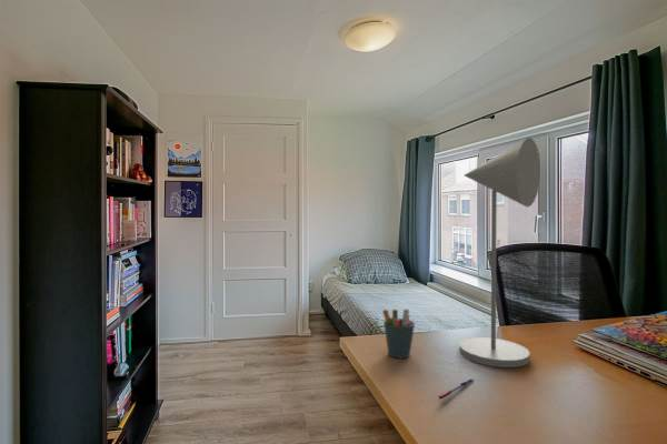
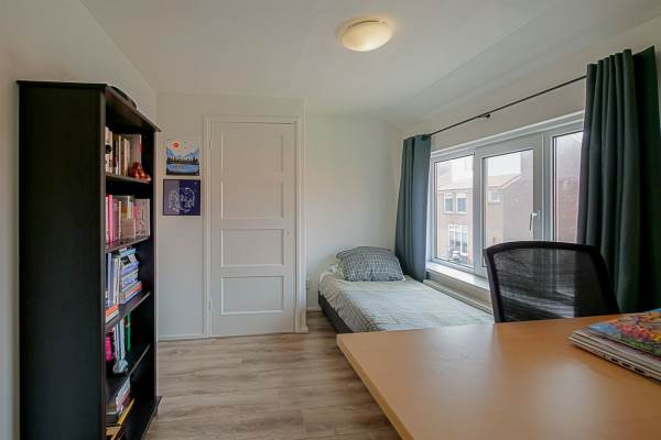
- desk lamp [459,137,541,369]
- pen holder [381,307,416,360]
- pen [437,377,475,400]
